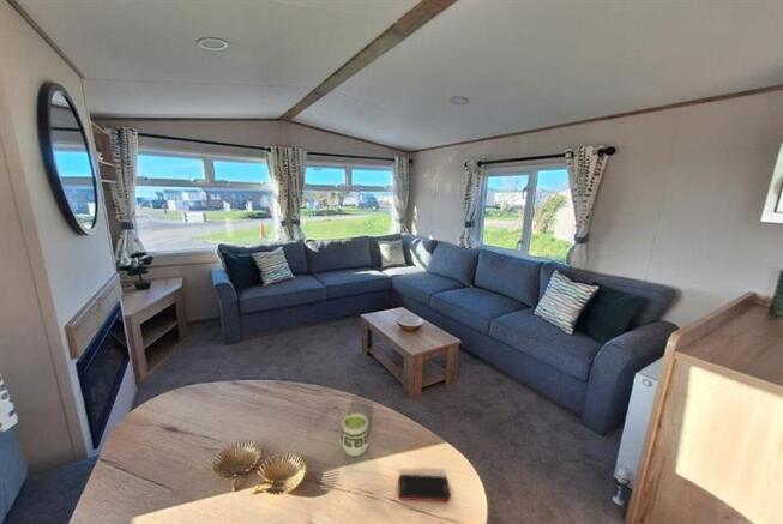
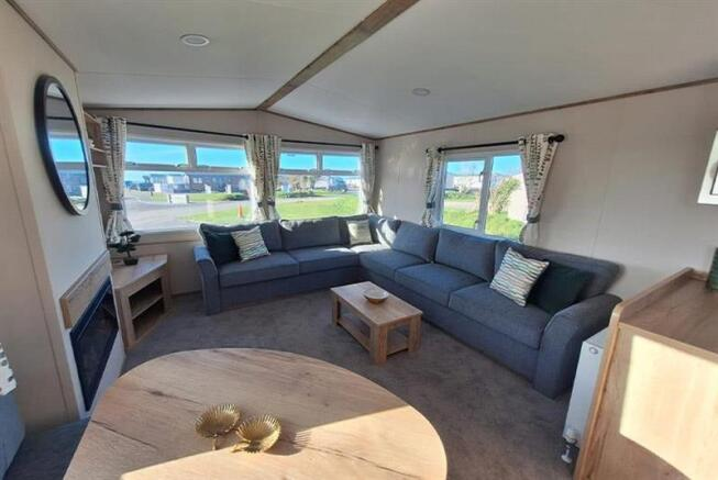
- cell phone [398,474,452,502]
- cup [339,412,372,457]
